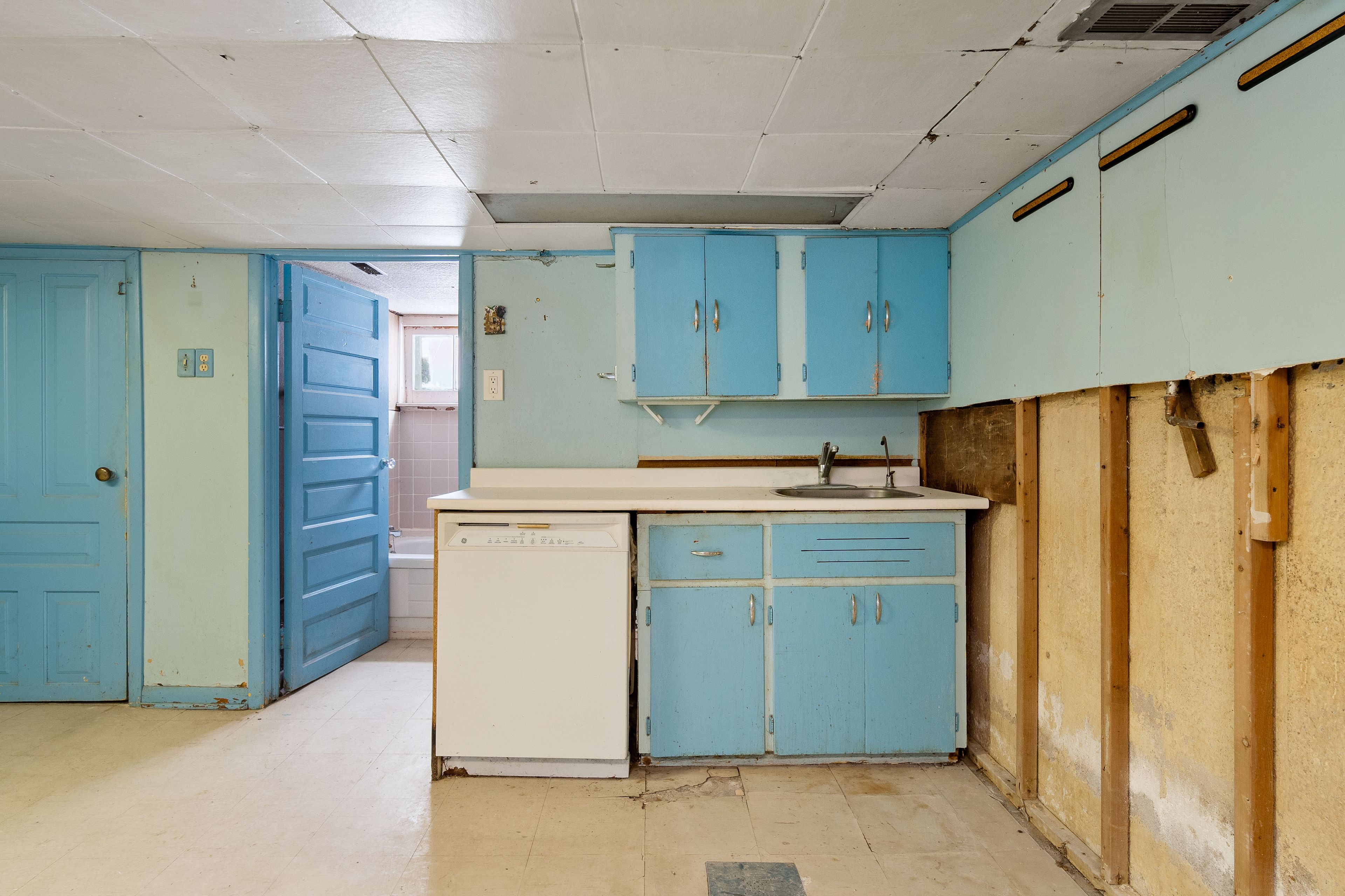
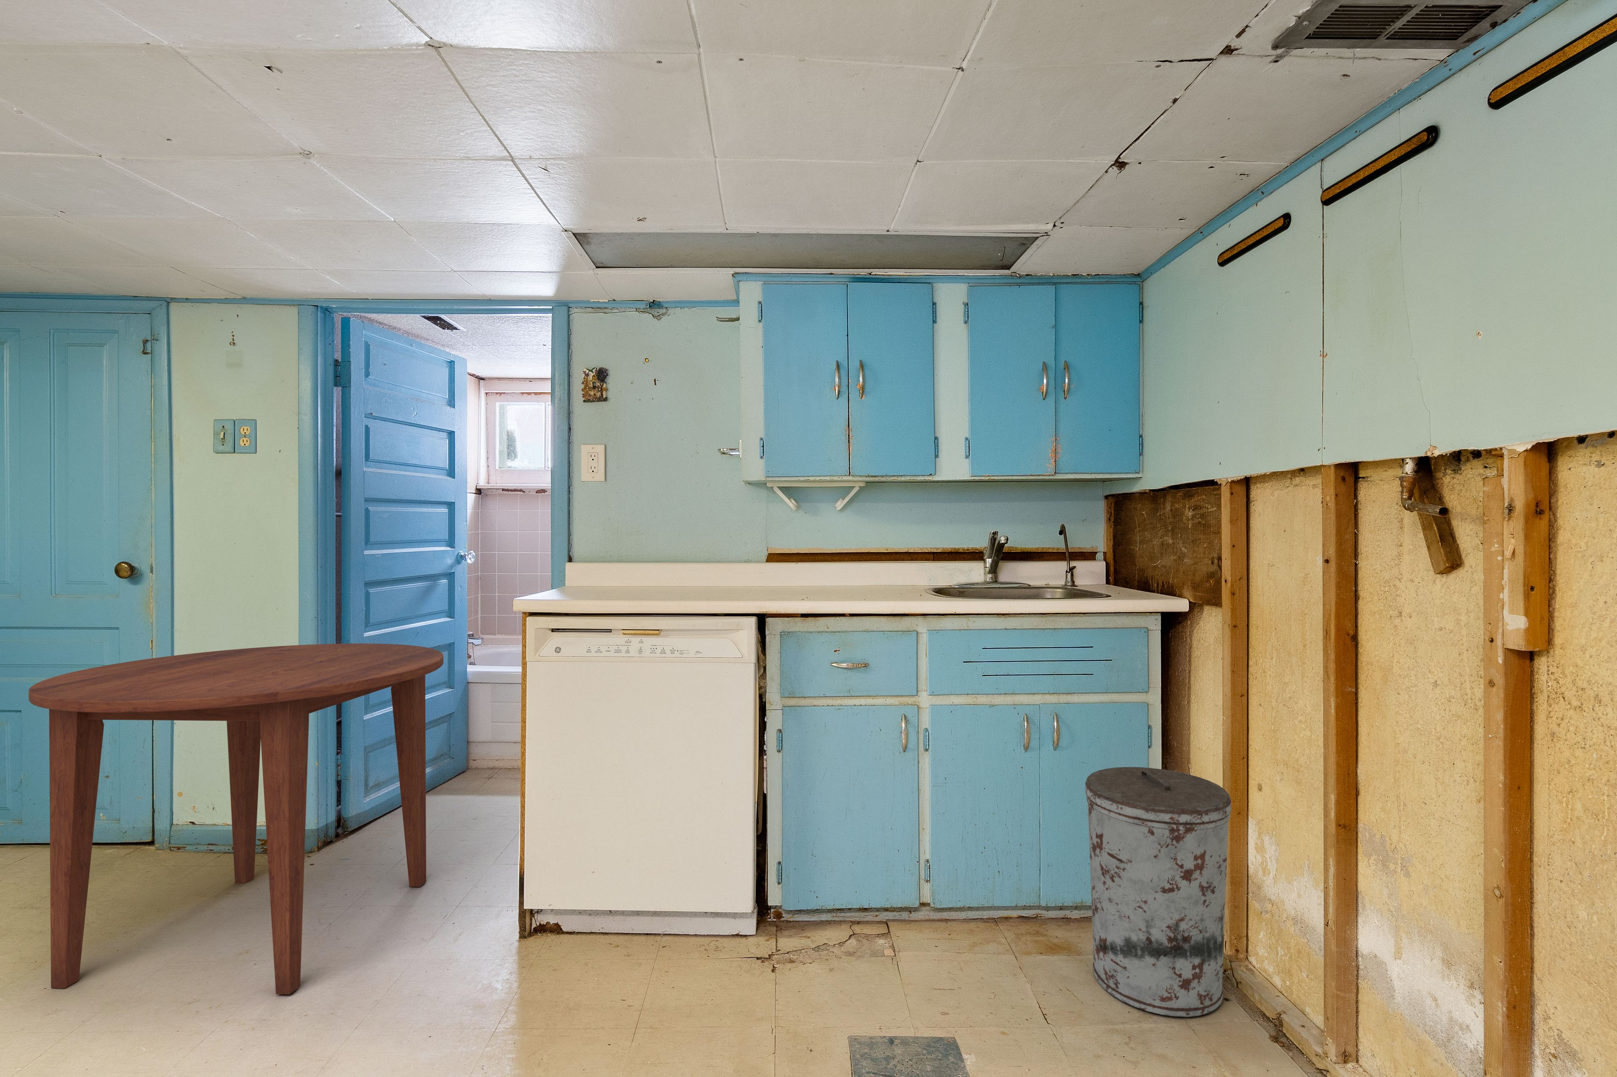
+ dining table [28,643,444,995]
+ trash can [1084,767,1232,1018]
